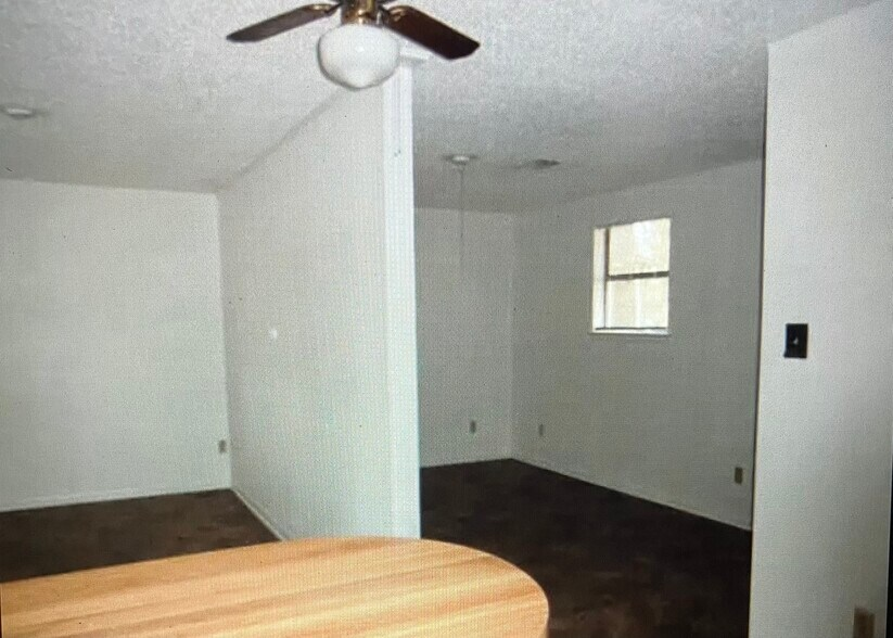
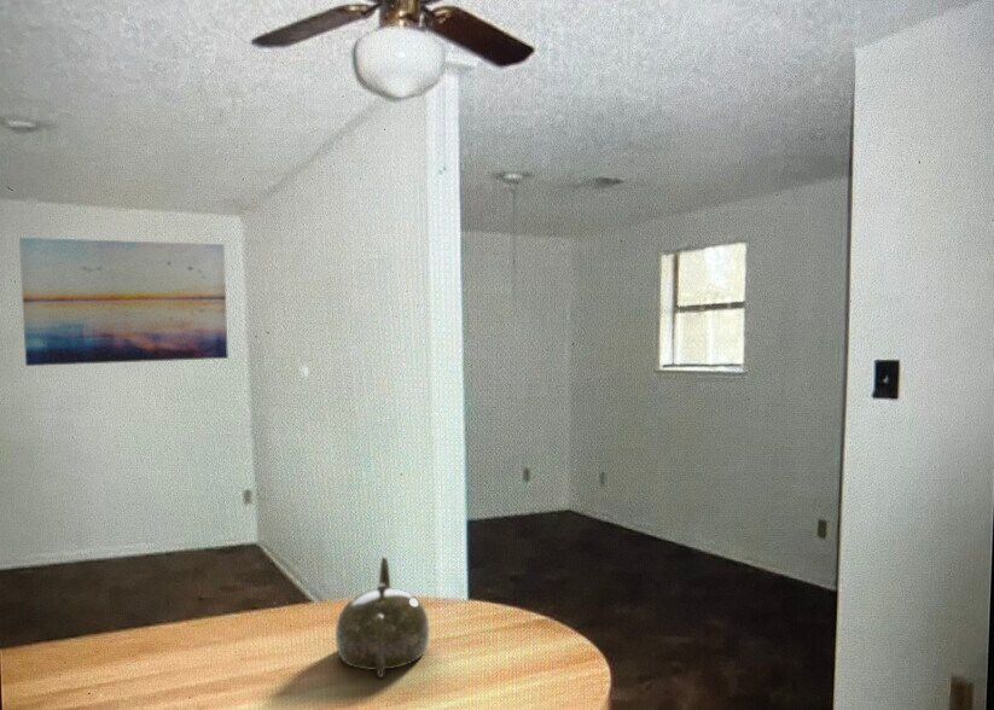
+ teapot [335,554,430,679]
+ wall art [18,237,229,367]
